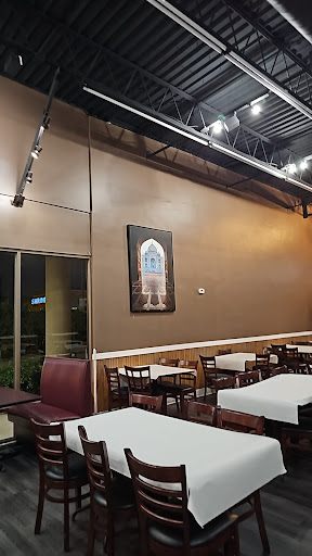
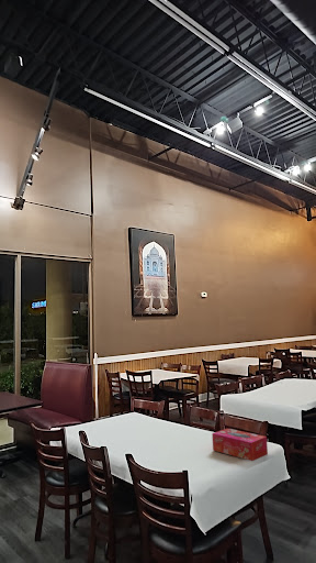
+ tissue box [211,428,269,462]
